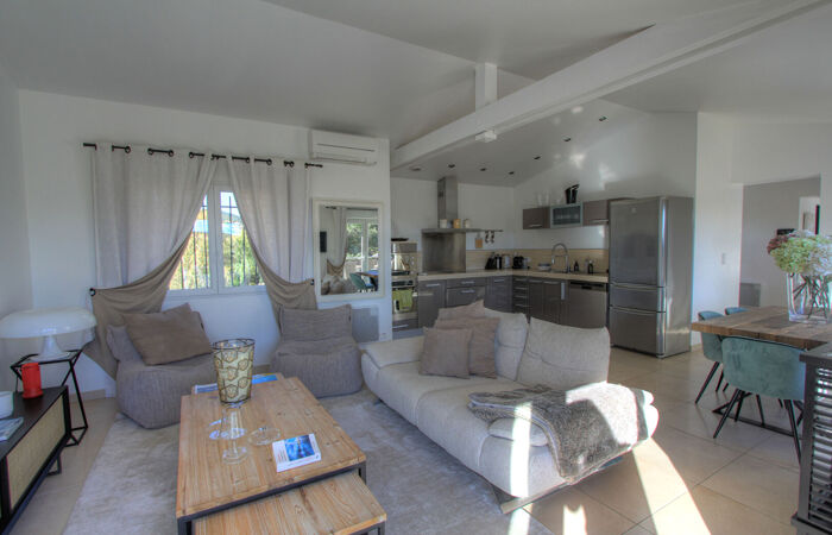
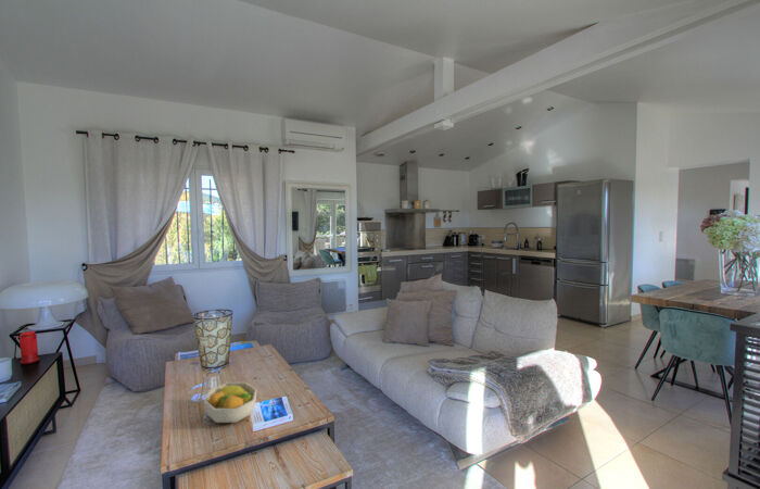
+ fruit bowl [203,381,258,424]
